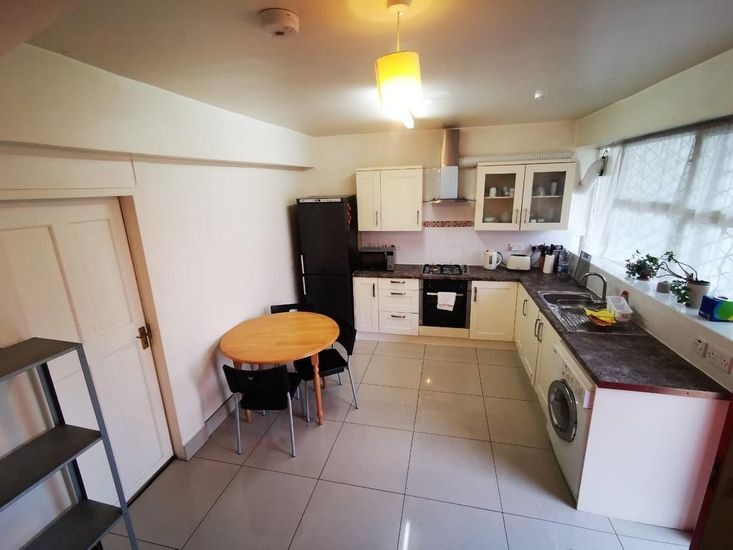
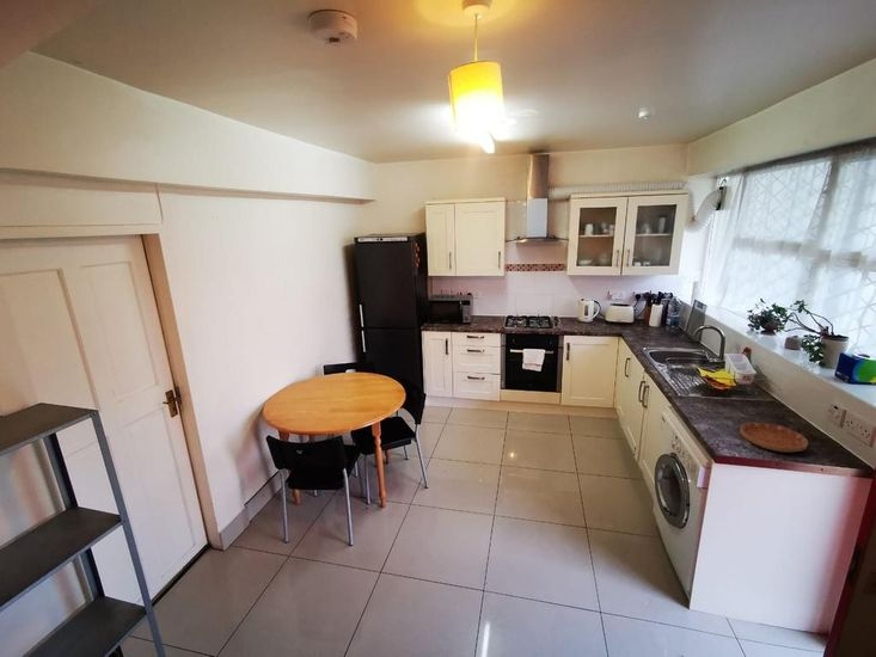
+ saucer [739,422,809,453]
